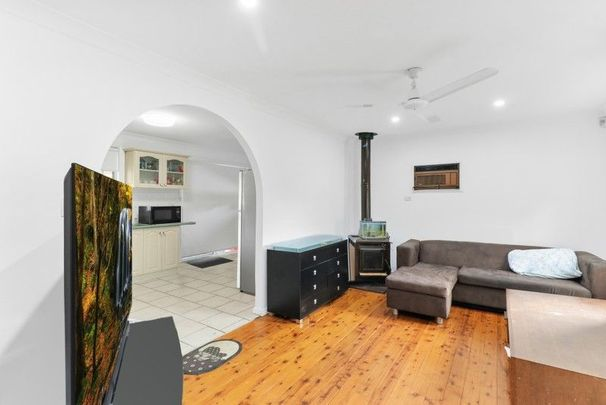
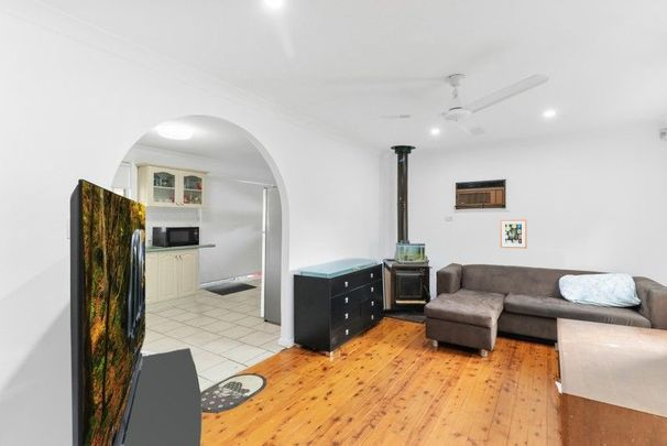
+ wall art [500,219,528,250]
